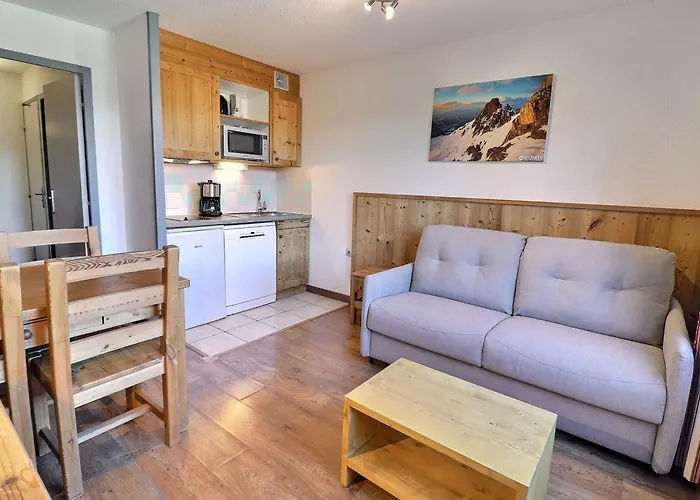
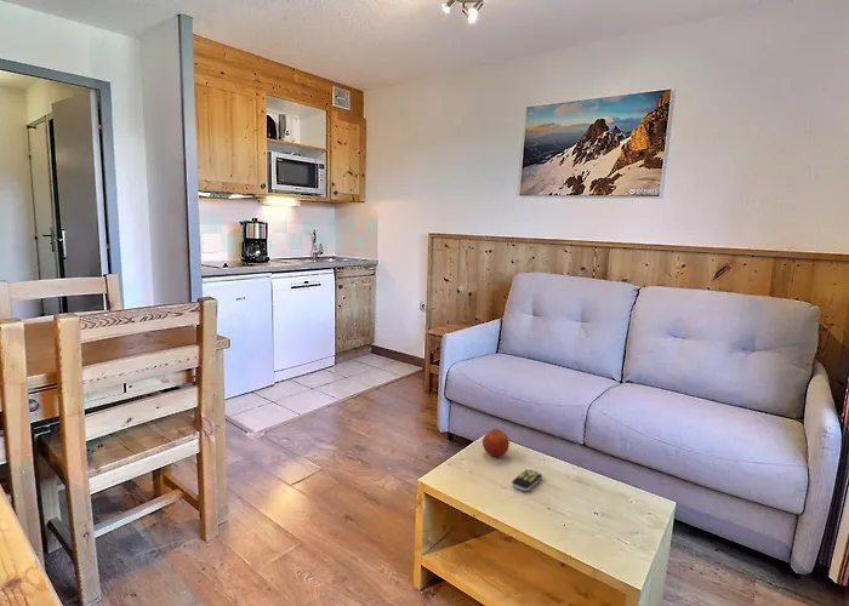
+ fruit [482,428,511,457]
+ remote control [511,468,543,492]
